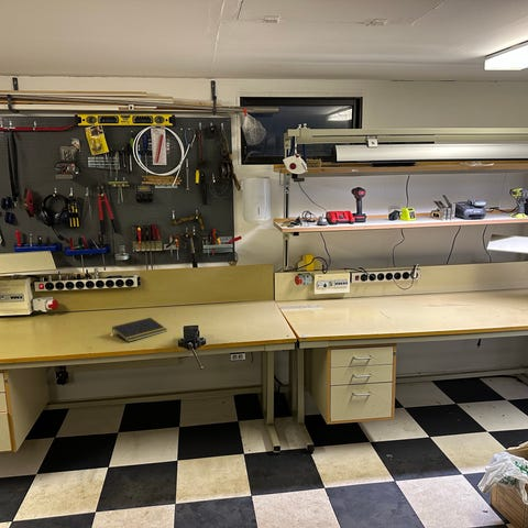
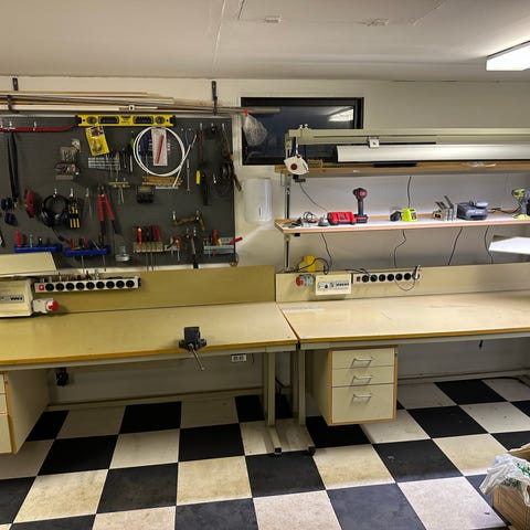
- notepad [111,317,168,343]
